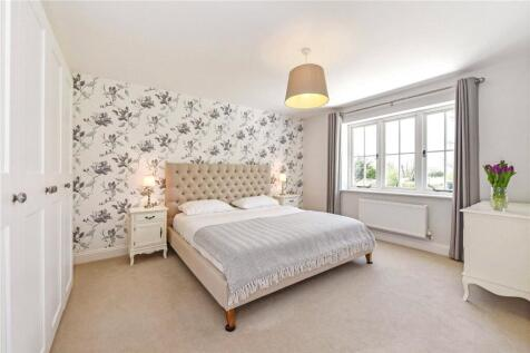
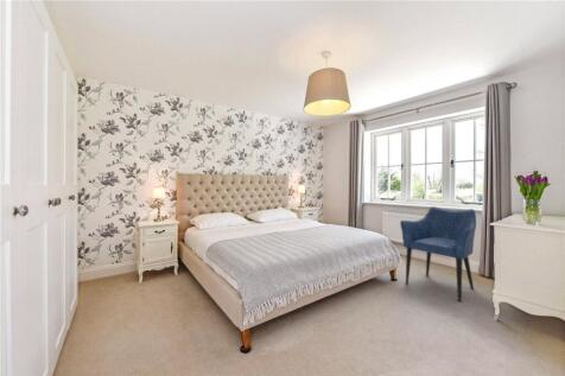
+ armchair [399,205,477,302]
